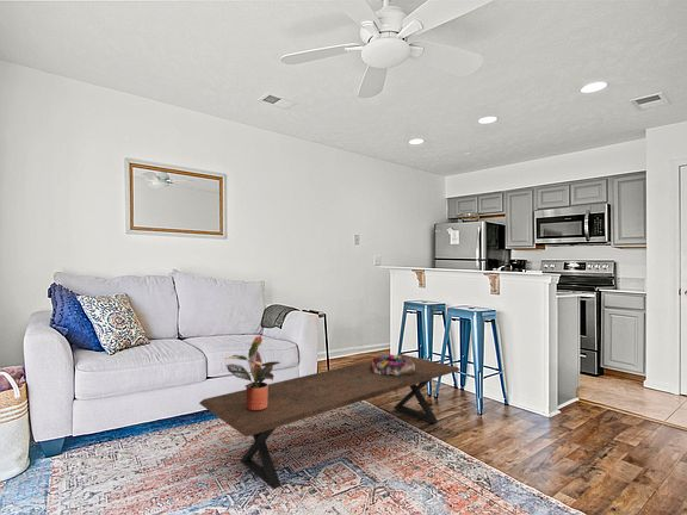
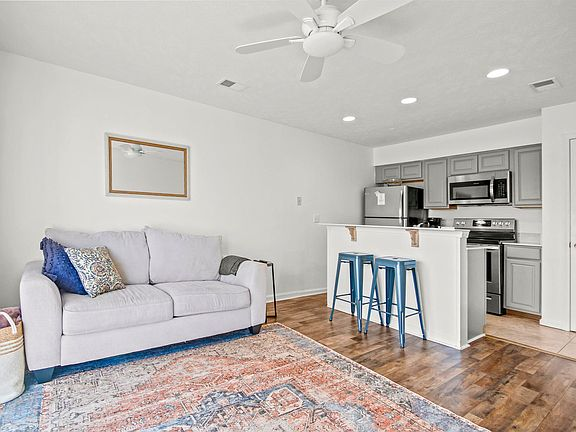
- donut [370,353,415,376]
- potted plant [224,334,281,410]
- coffee table [198,353,462,490]
